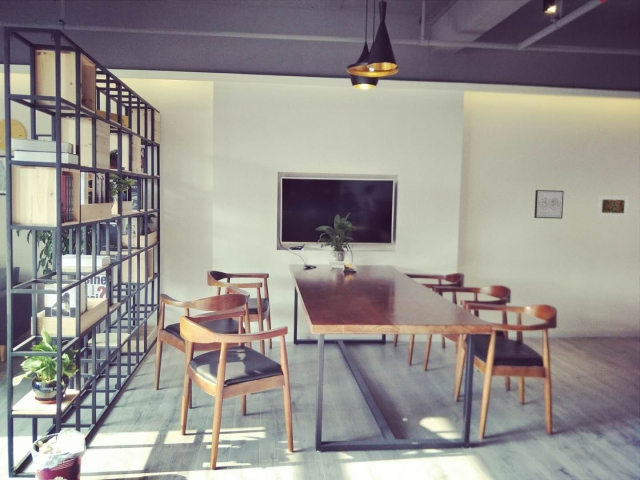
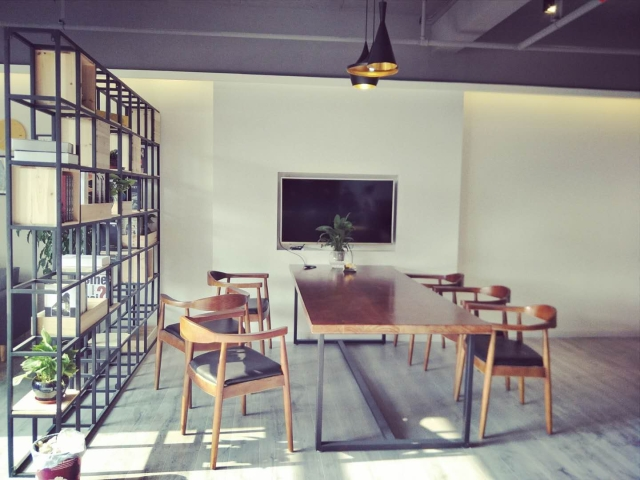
- wall art [533,189,565,220]
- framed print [596,194,630,219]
